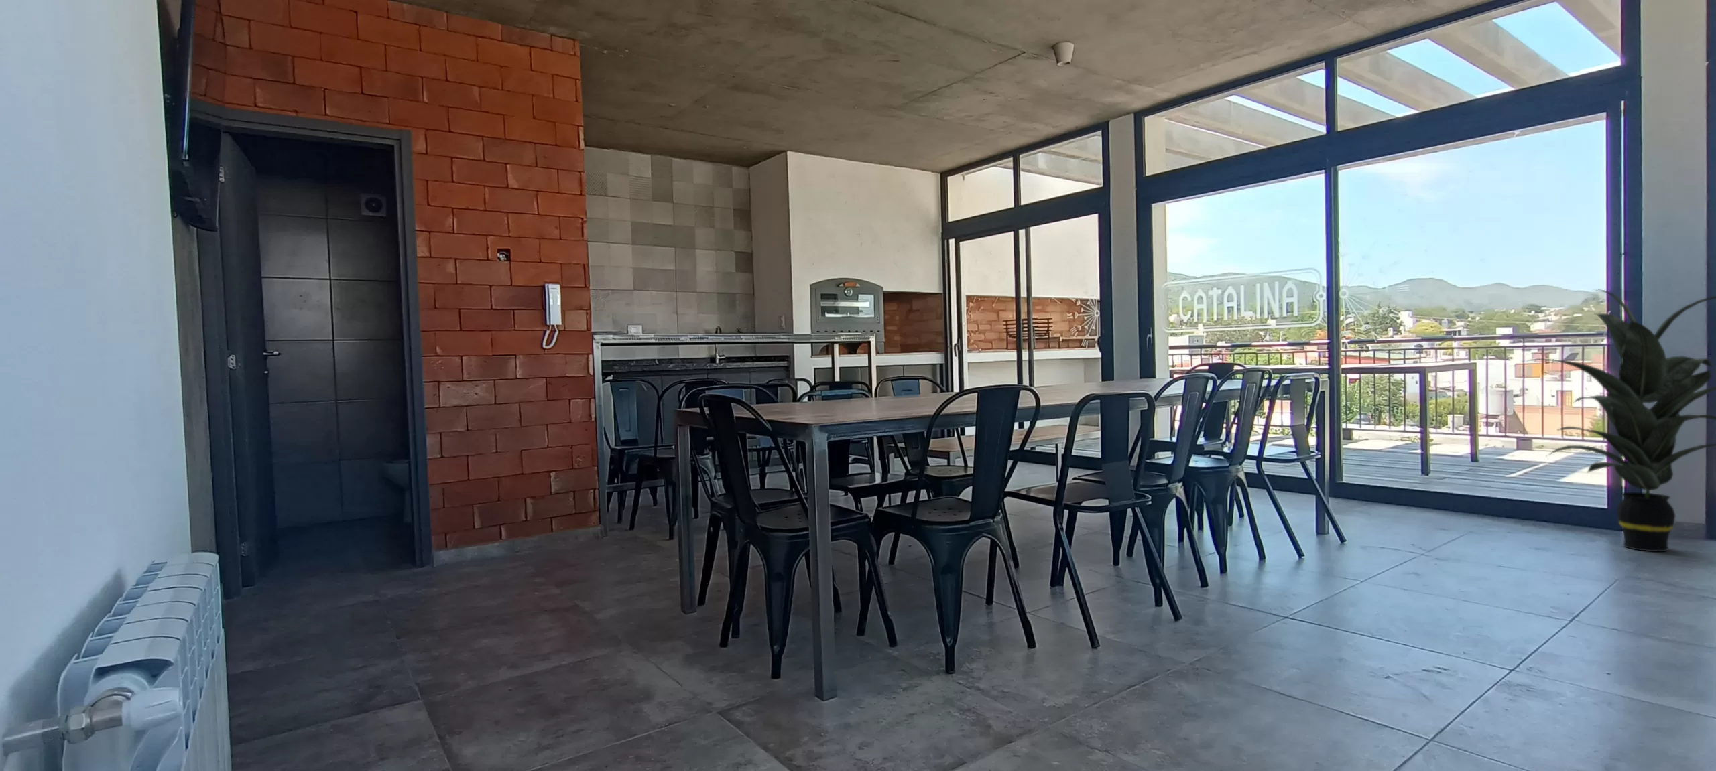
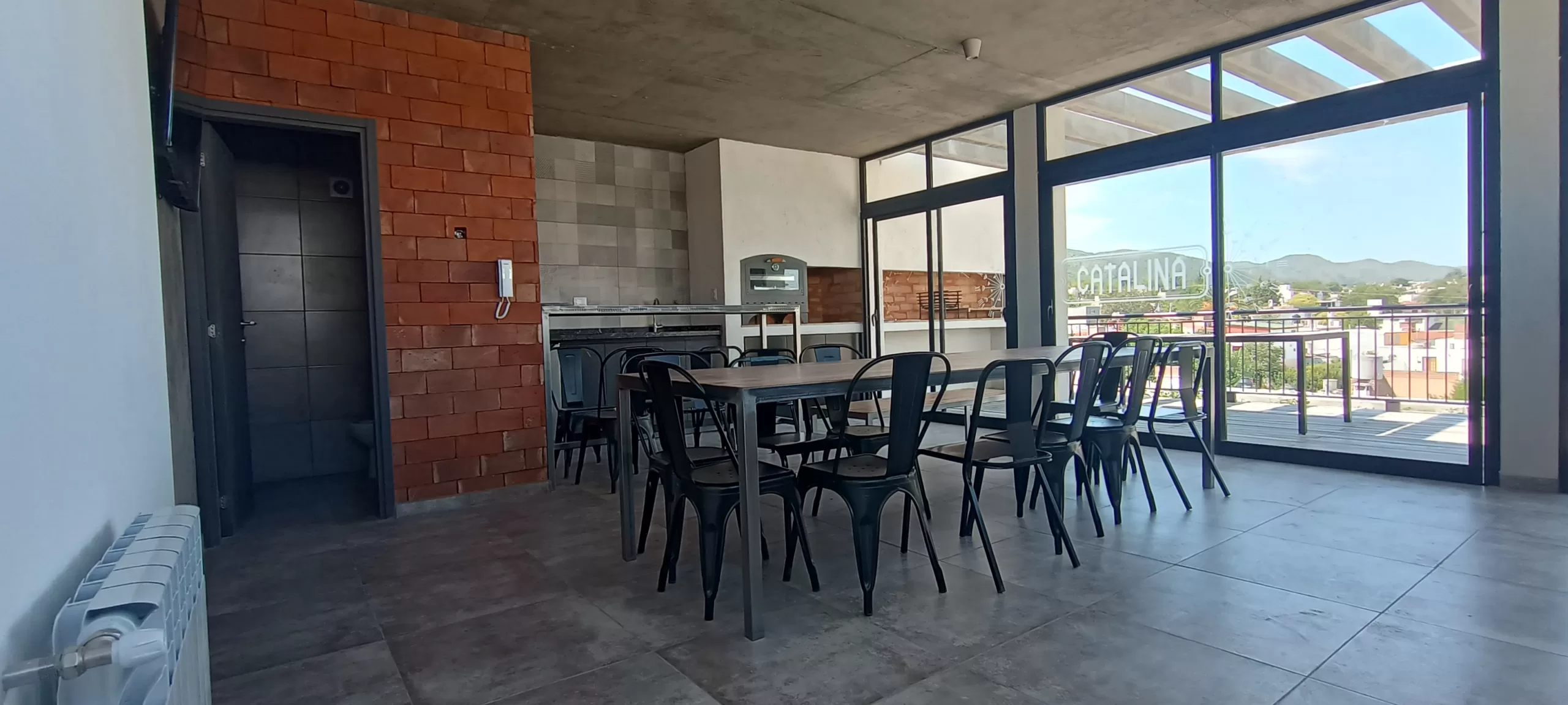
- indoor plant [1520,289,1716,552]
